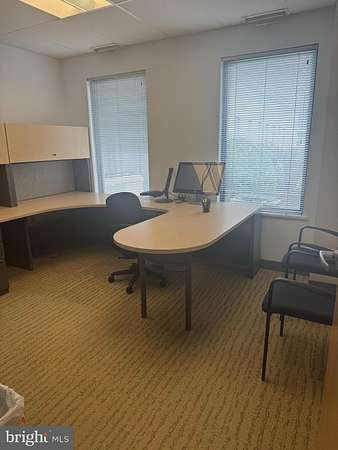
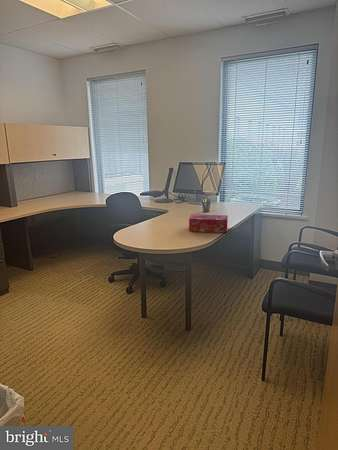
+ tissue box [188,213,229,234]
